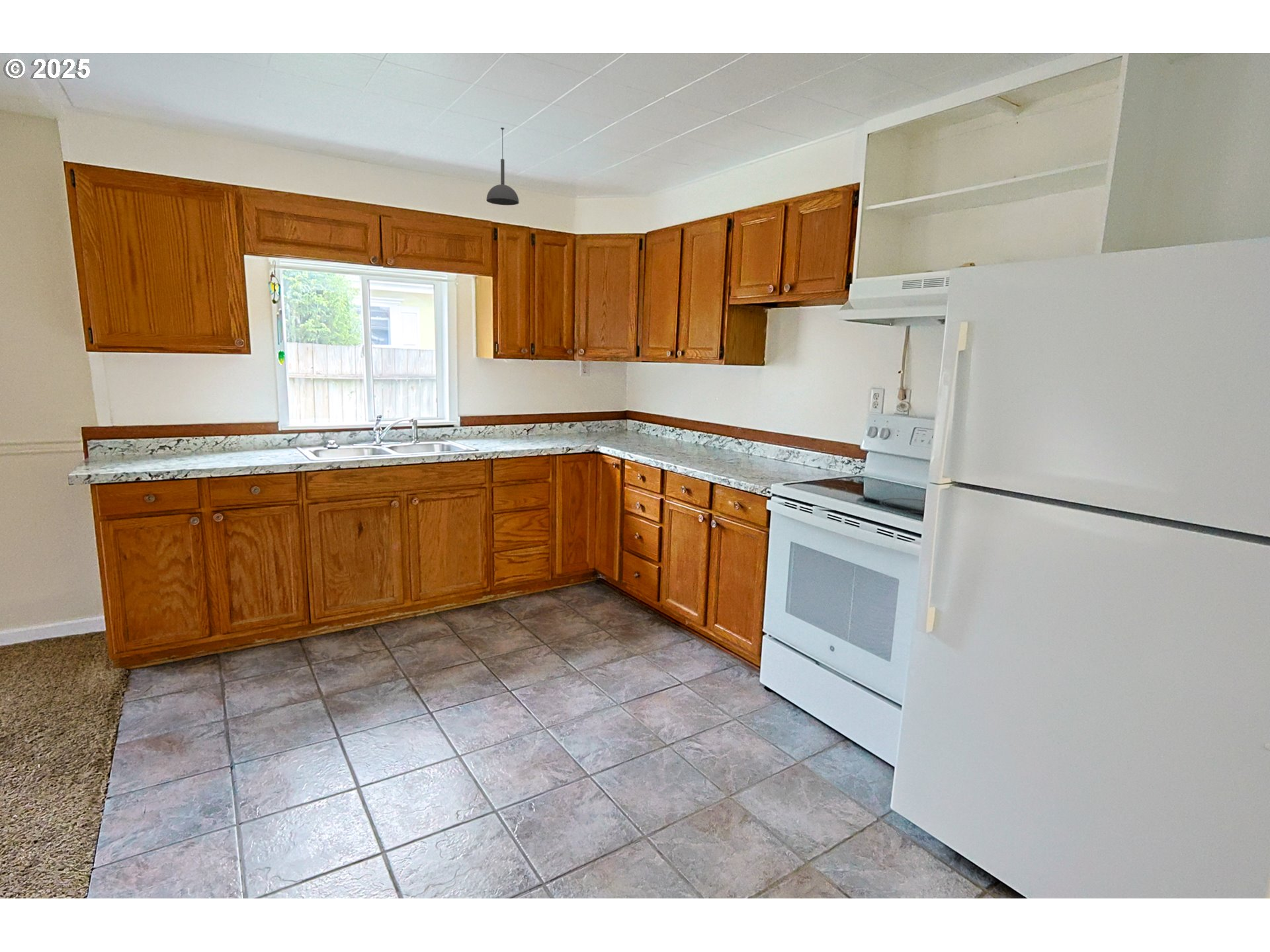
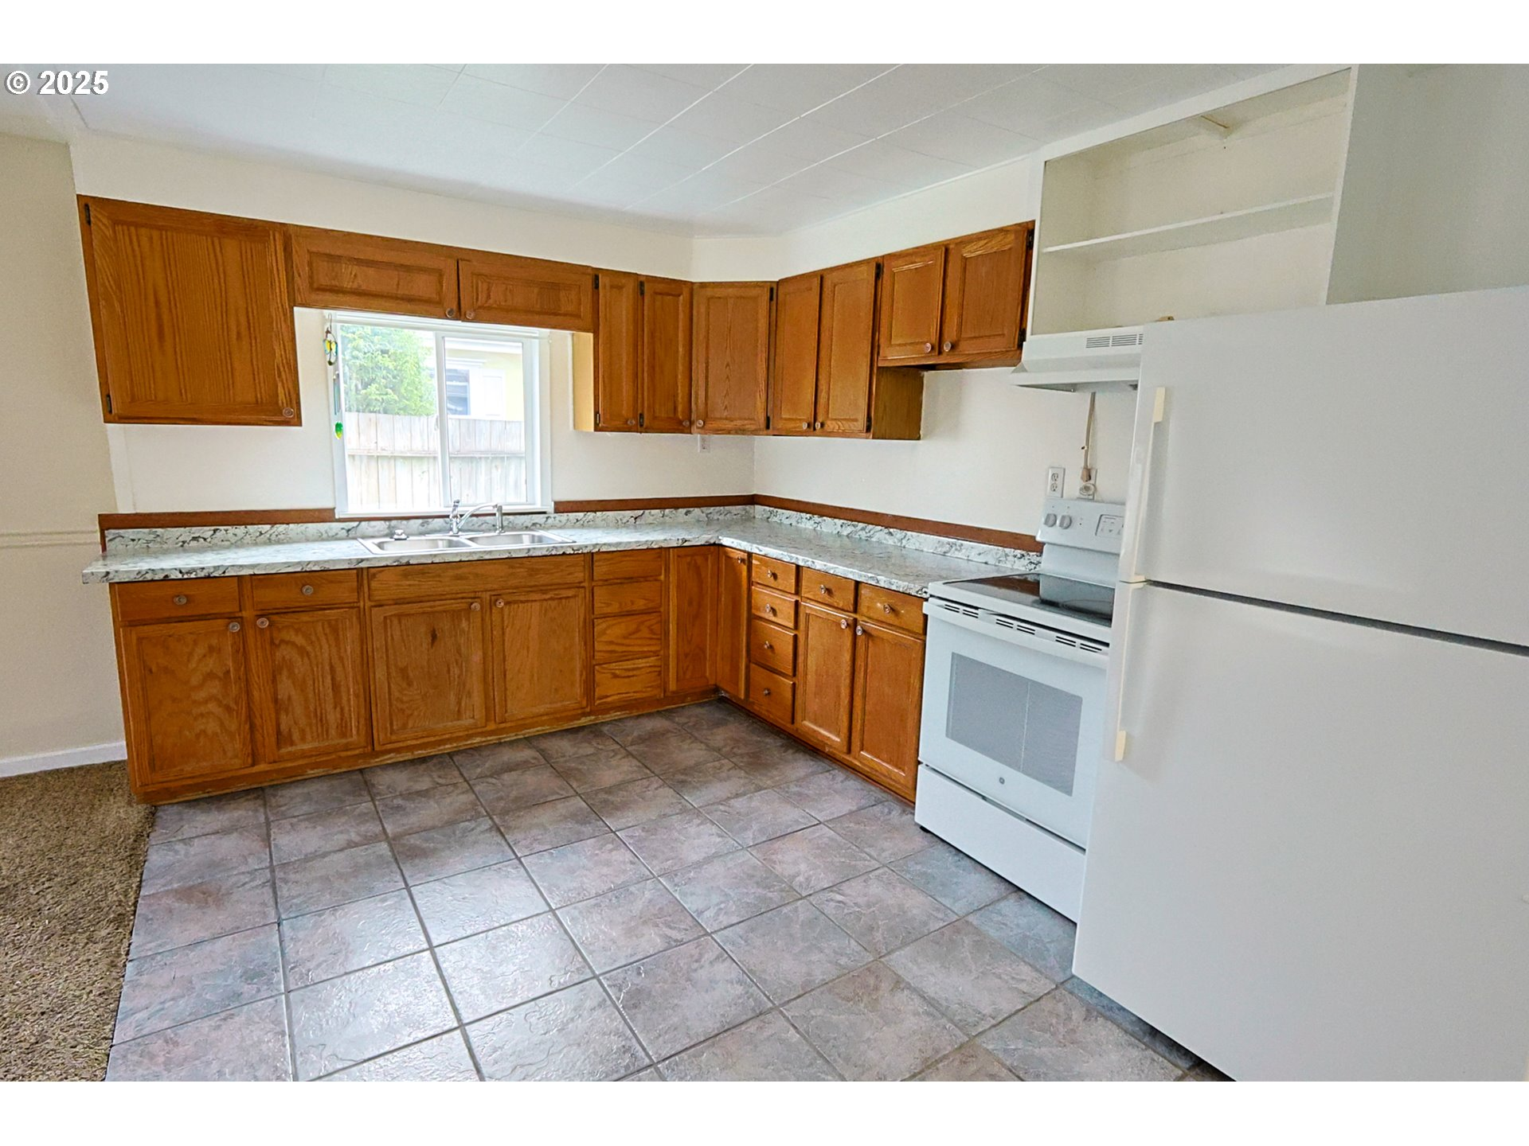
- pendant light [486,127,519,206]
